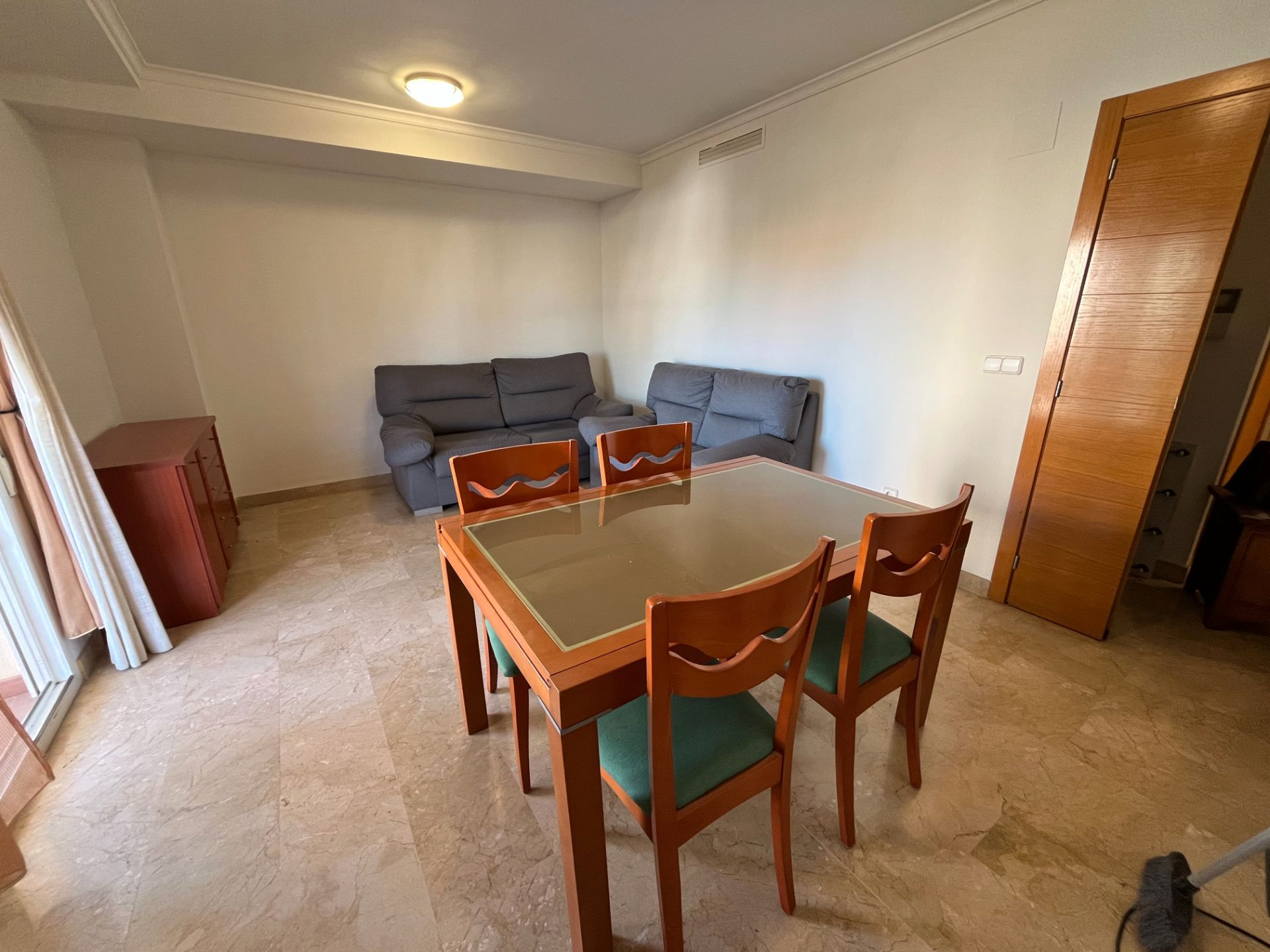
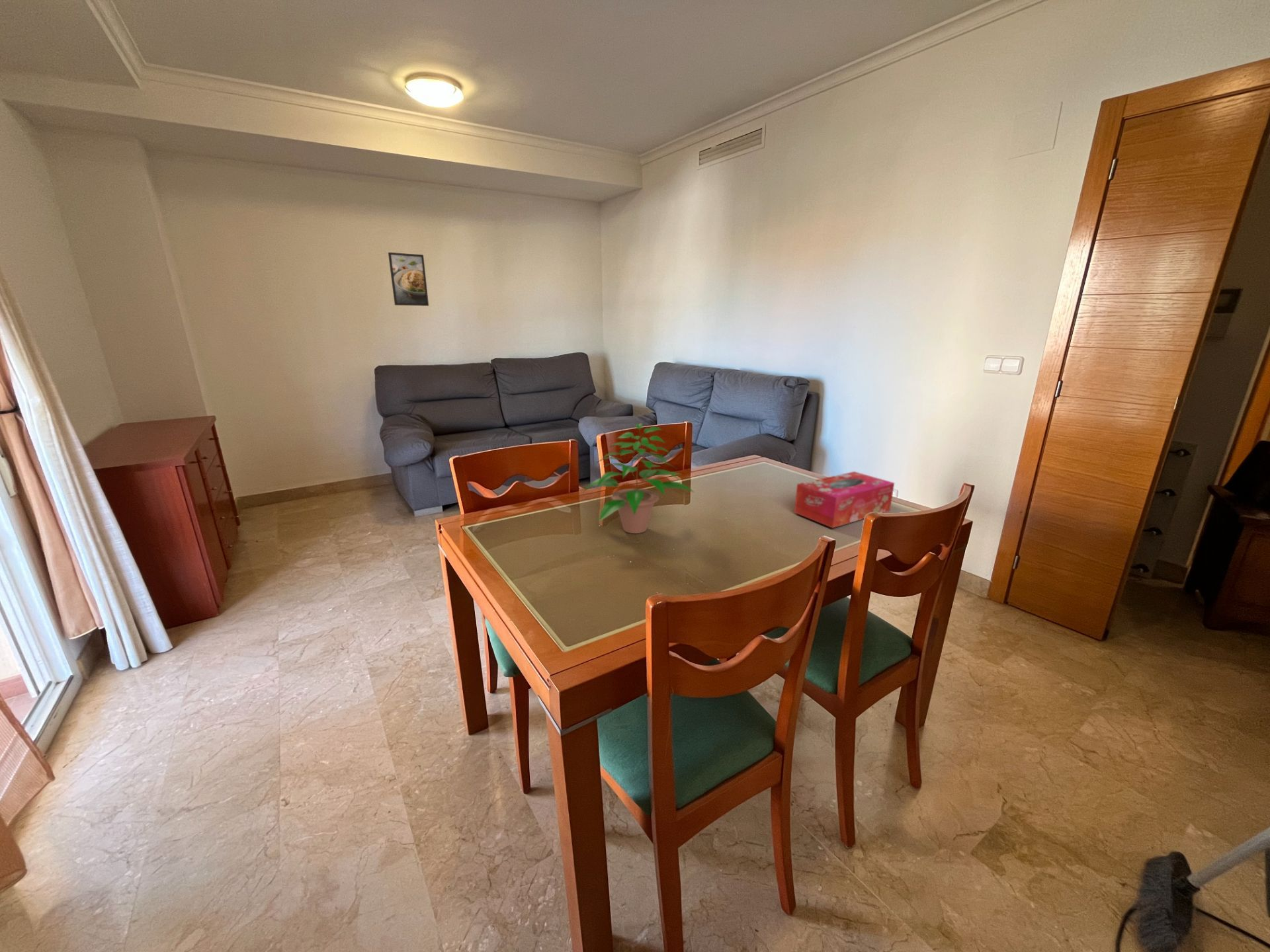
+ tissue box [794,471,895,529]
+ potted plant [583,422,695,534]
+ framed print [388,252,429,307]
